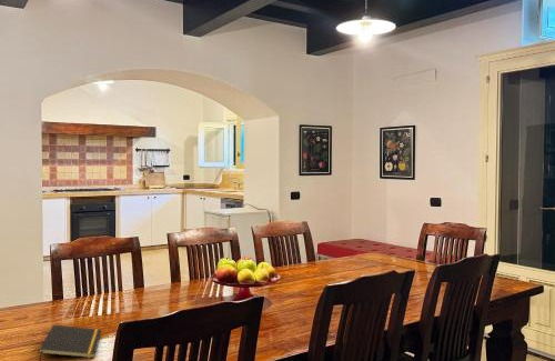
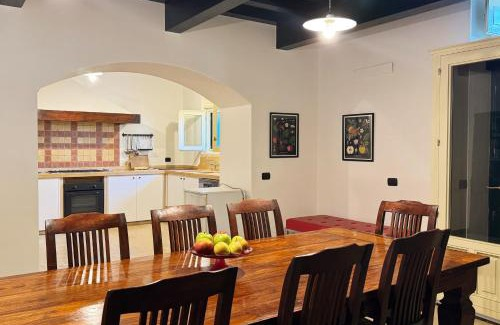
- notepad [37,323,103,361]
